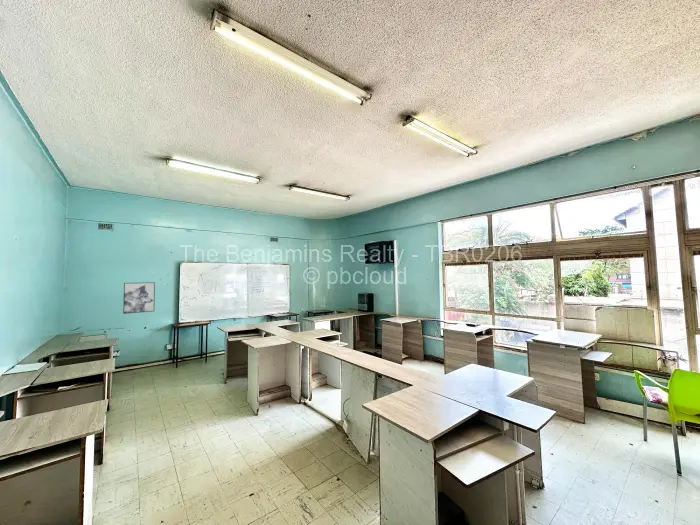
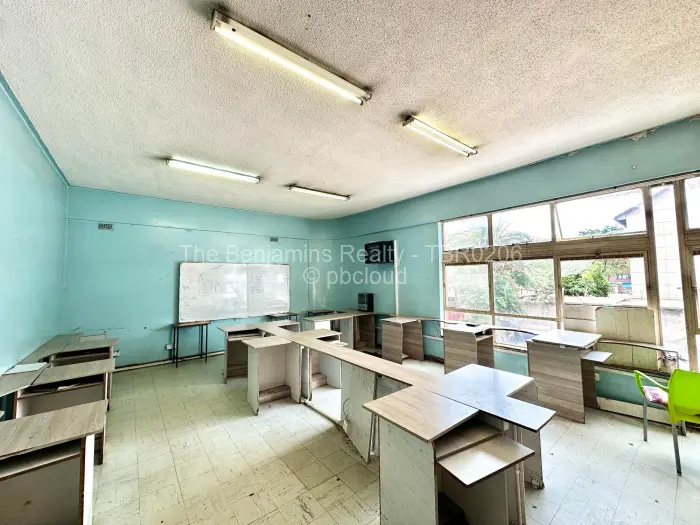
- wall art [122,281,156,315]
